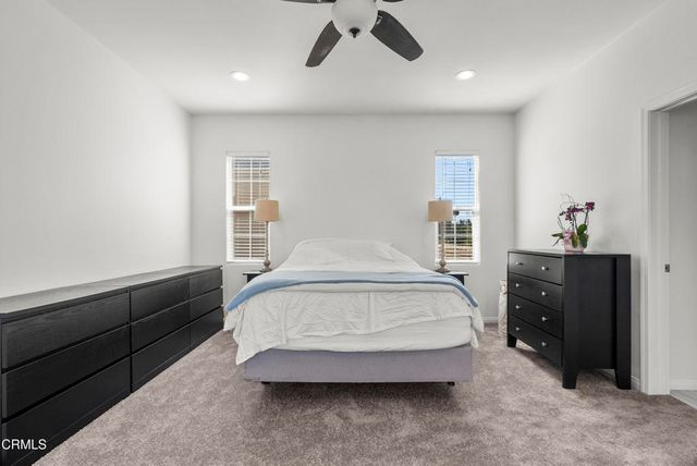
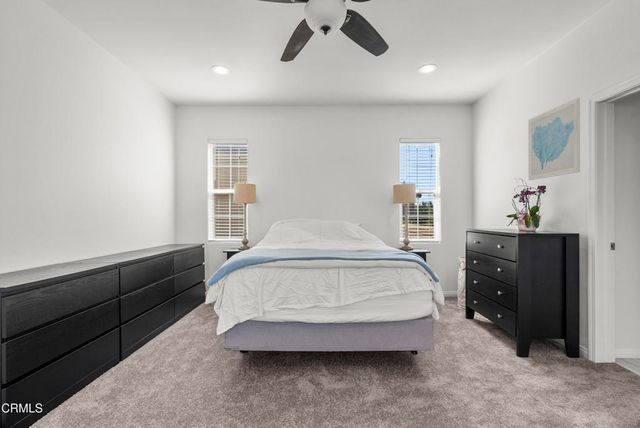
+ wall art [527,96,581,181]
